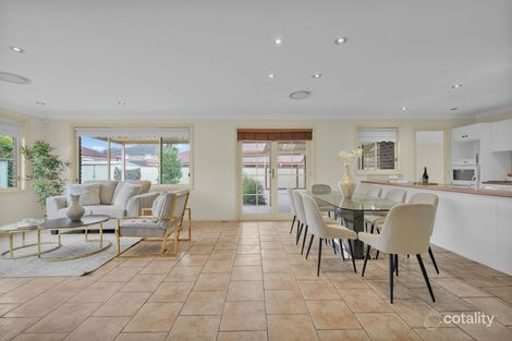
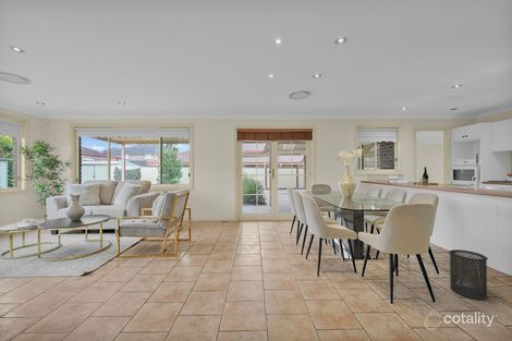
+ trash can [448,248,489,301]
